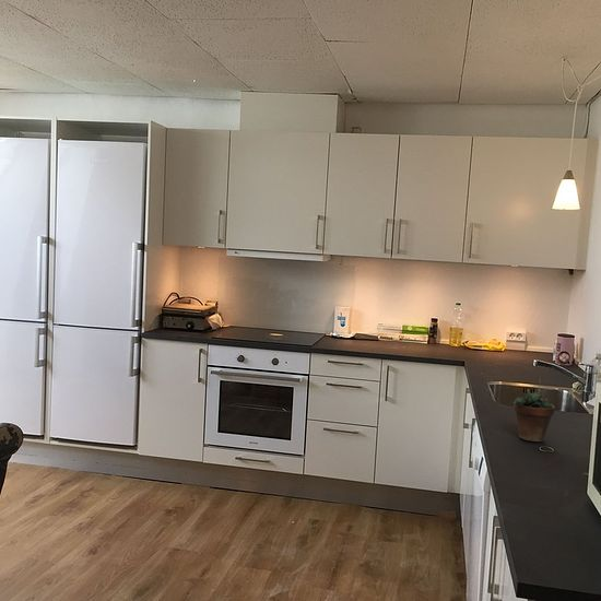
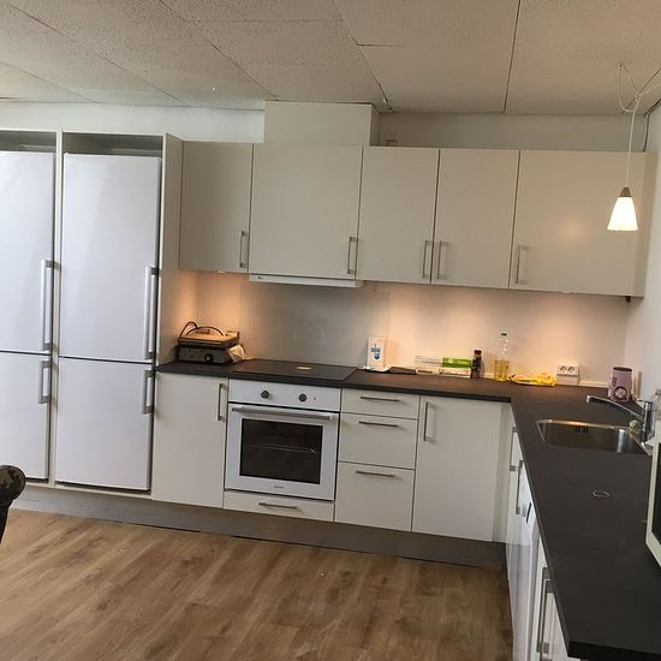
- succulent plant [512,375,556,443]
